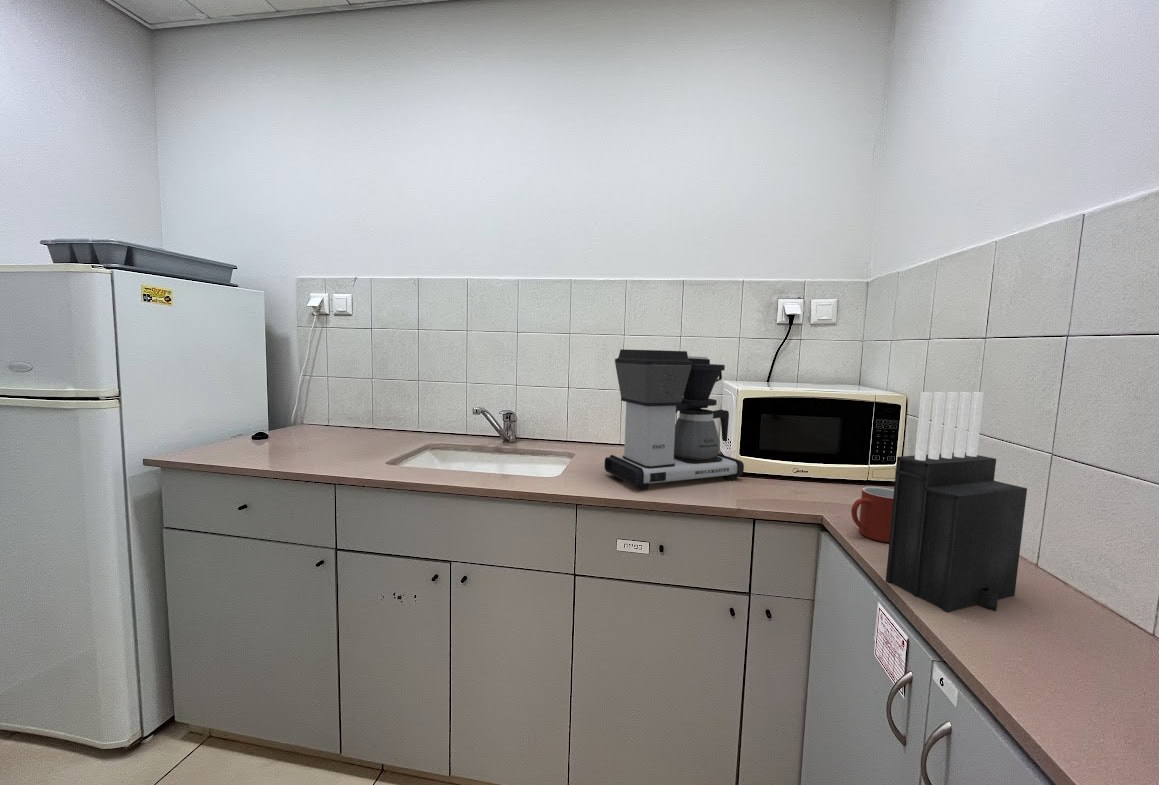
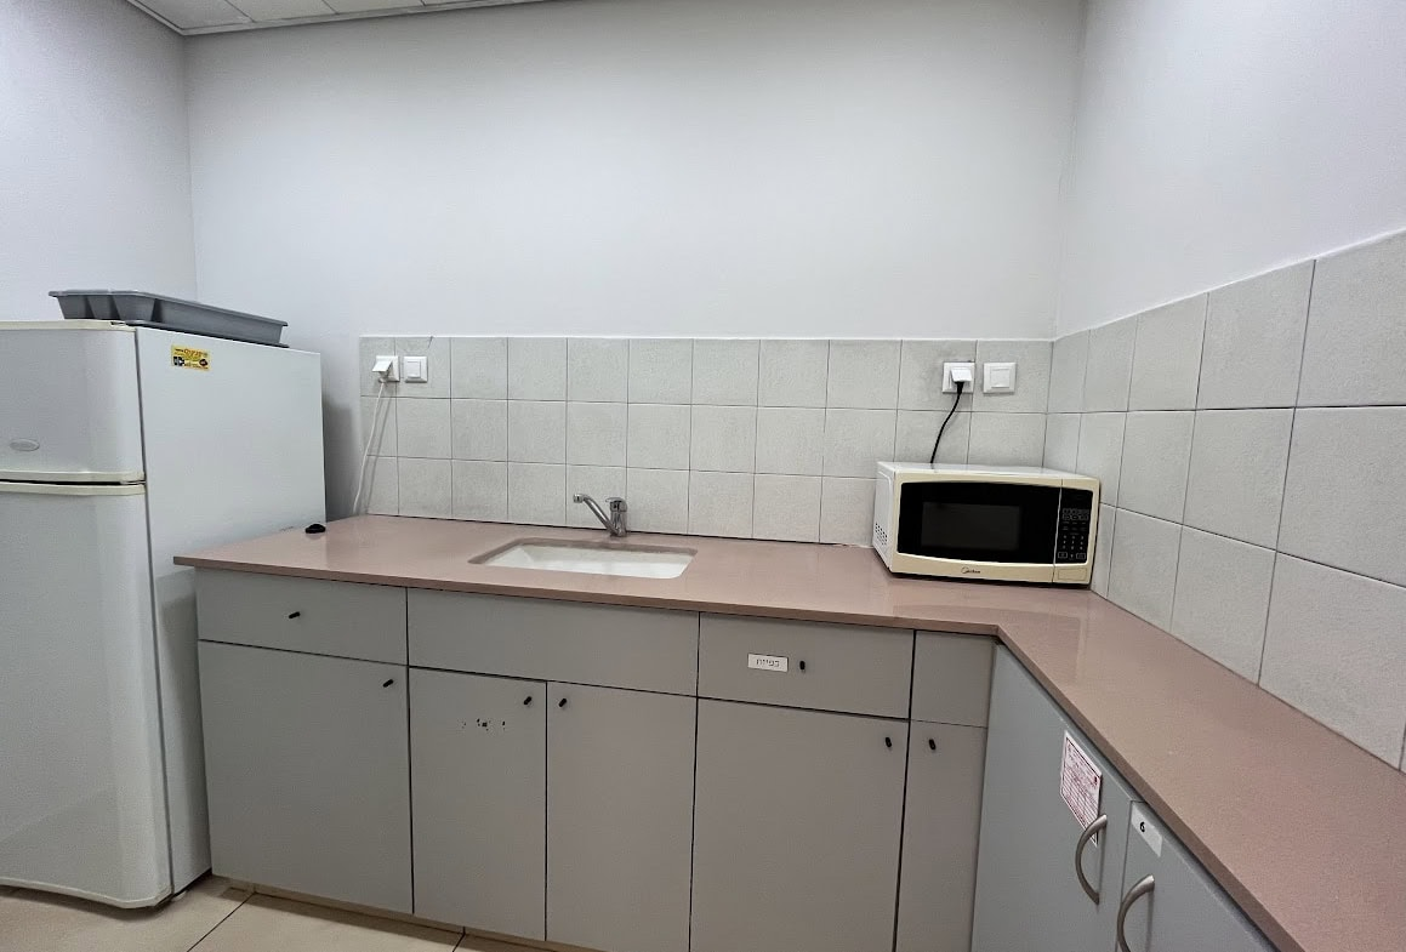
- mug [850,486,894,543]
- knife block [885,391,1028,613]
- coffee maker [603,348,745,491]
